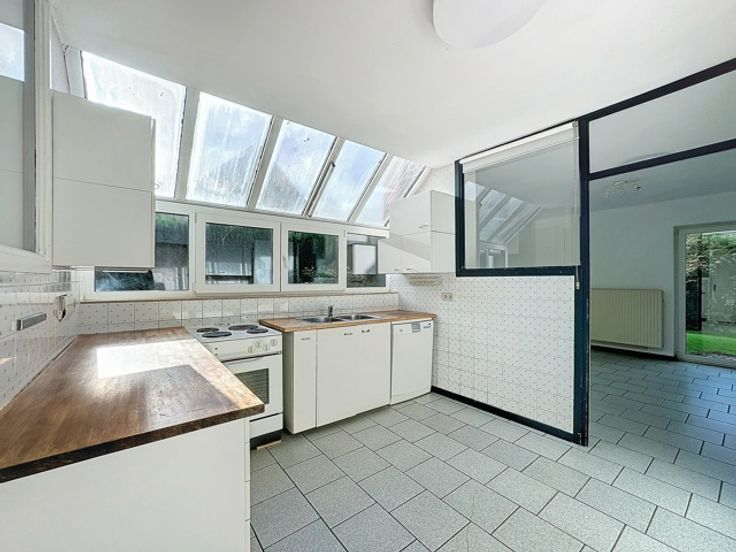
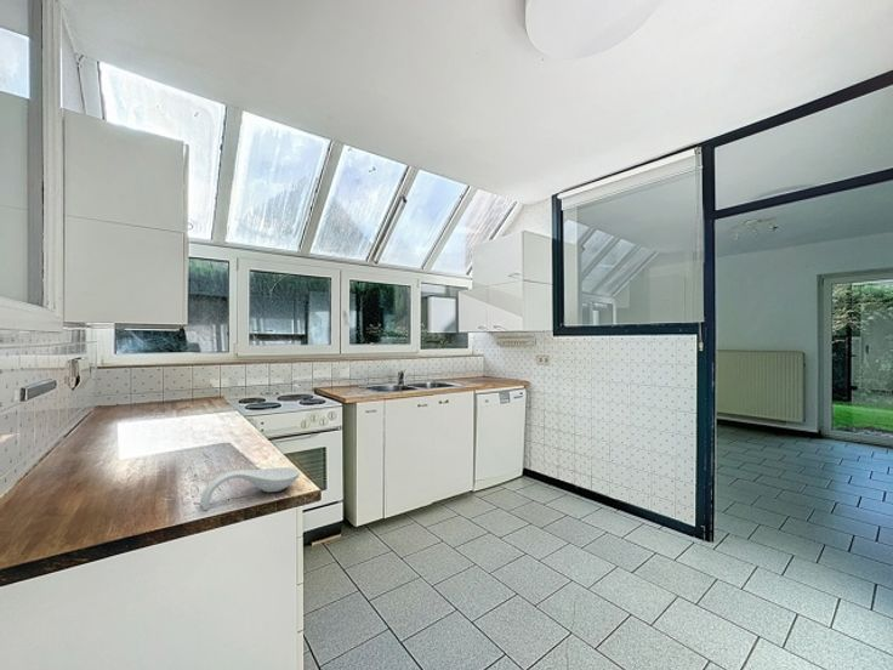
+ spoon rest [199,466,301,512]
